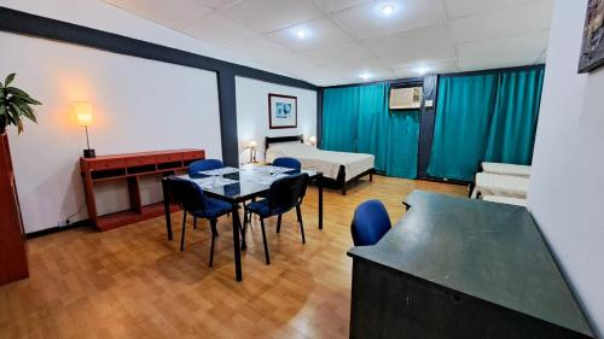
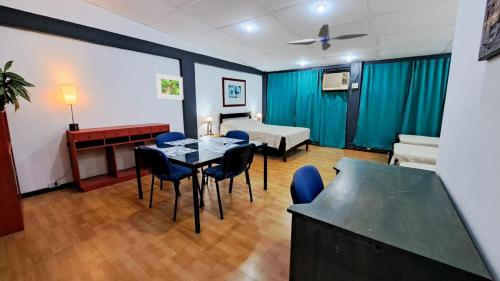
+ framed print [155,73,184,101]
+ ceiling fan [286,23,369,52]
